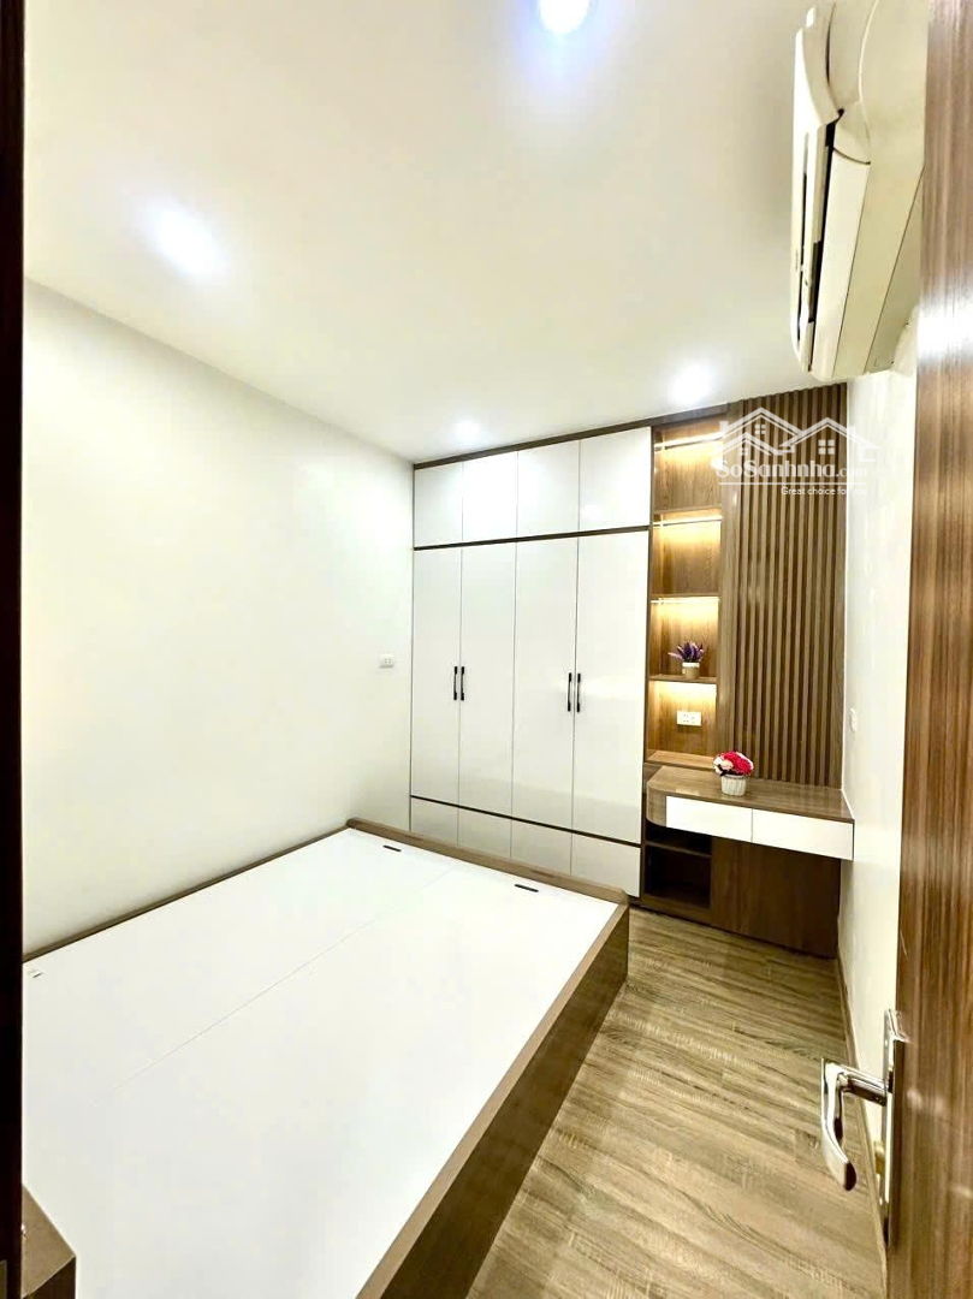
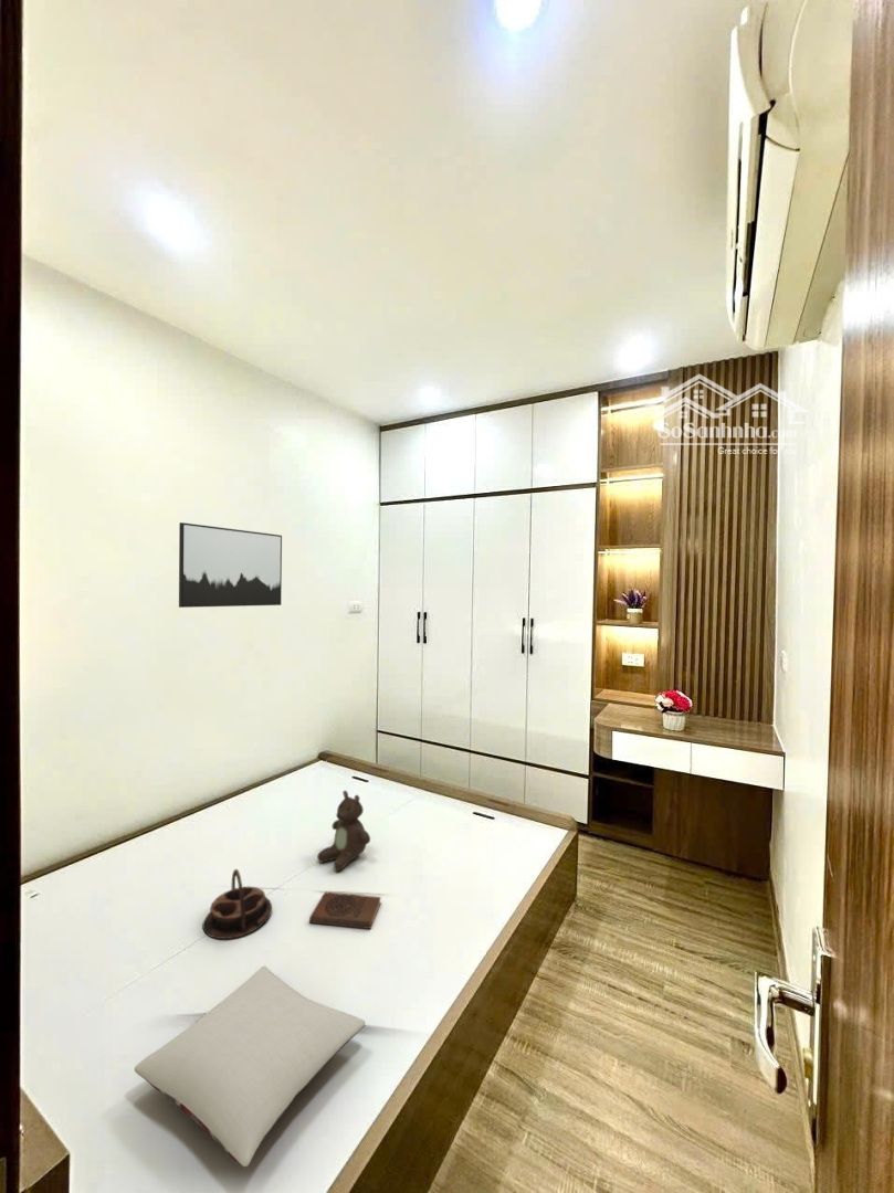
+ pillow [134,964,366,1169]
+ teddy bear [316,790,371,872]
+ wall art [178,521,283,609]
+ book [308,890,382,930]
+ serving tray [201,868,273,940]
